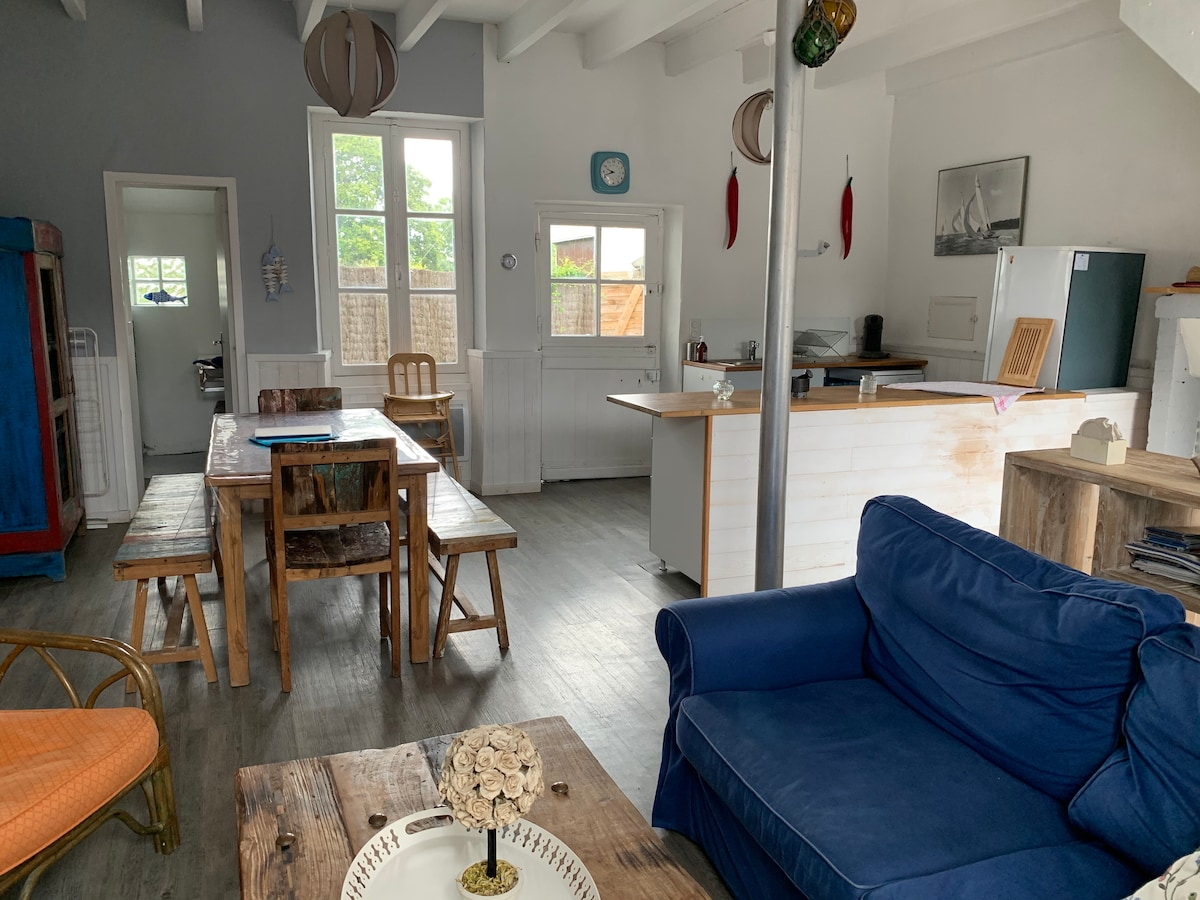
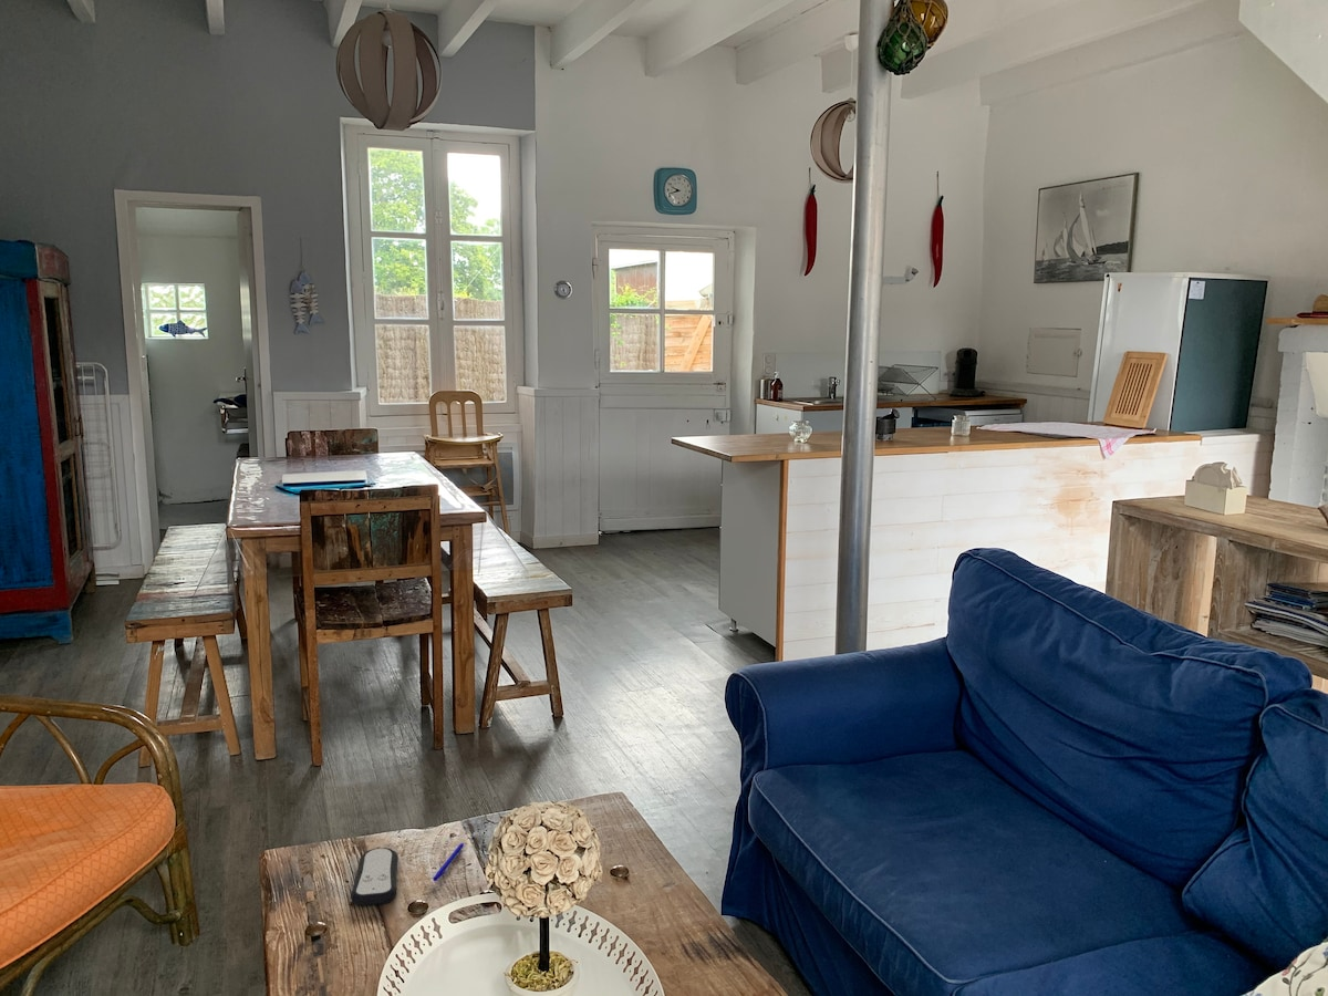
+ pen [432,842,465,882]
+ remote control [350,847,400,906]
